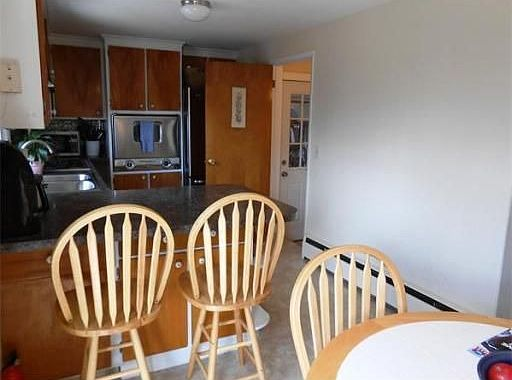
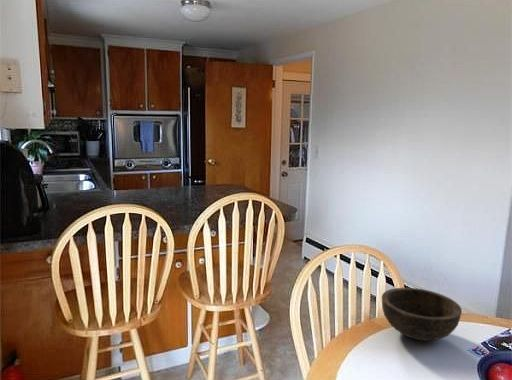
+ bowl [381,287,463,341]
